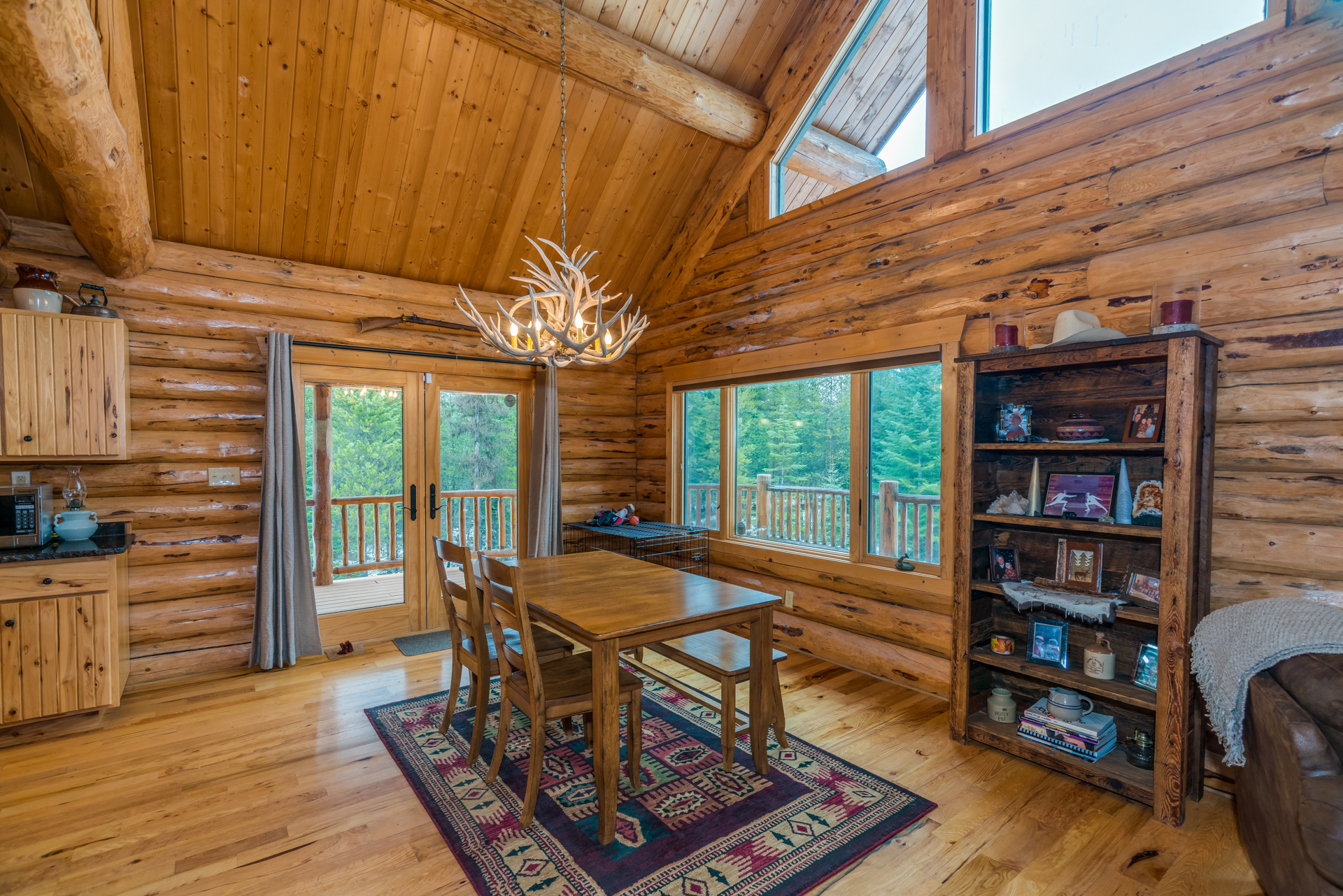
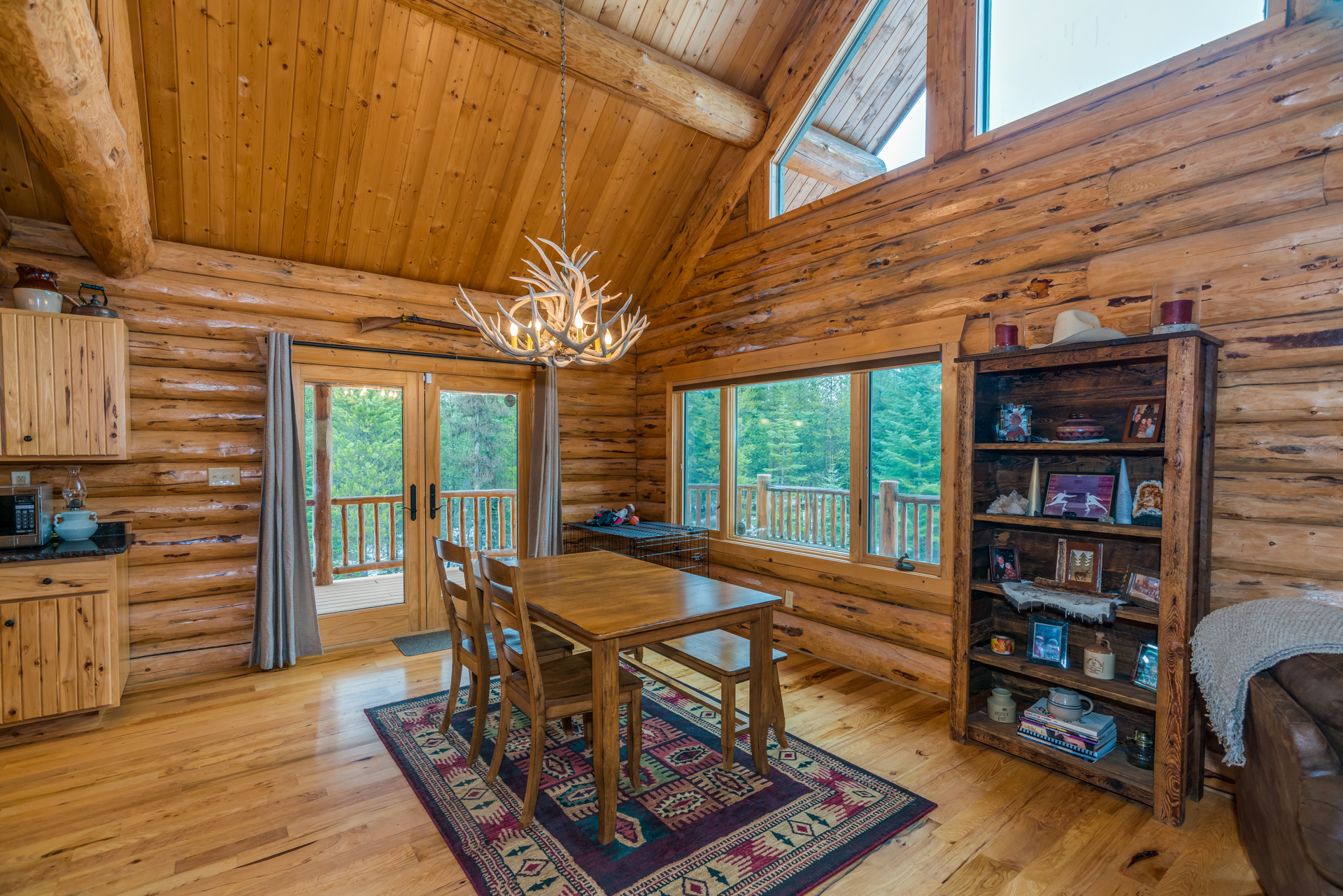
- slippers [325,640,368,660]
